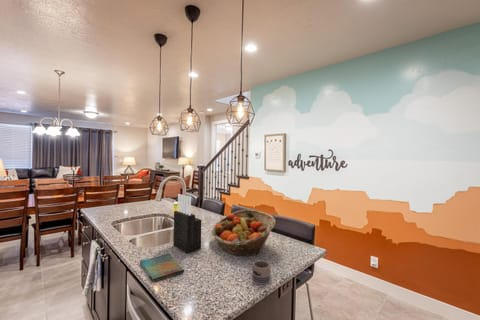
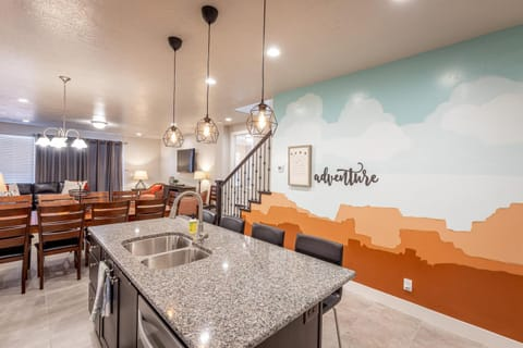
- mug [251,259,271,285]
- knife block [173,193,202,254]
- fruit basket [210,209,277,257]
- dish towel [139,252,185,283]
